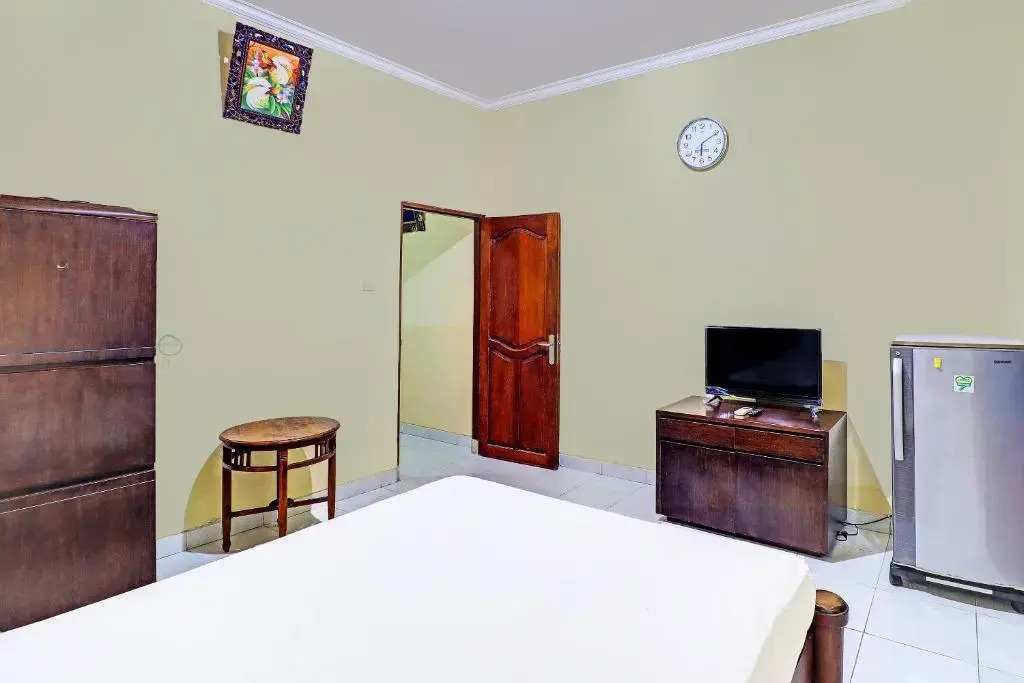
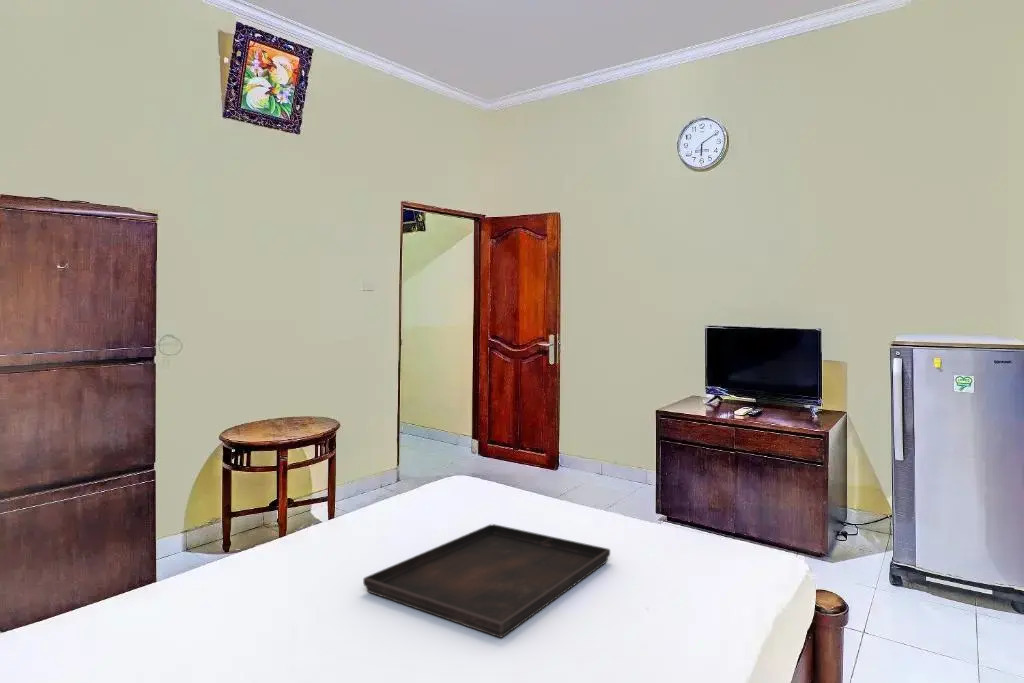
+ serving tray [362,523,611,639]
